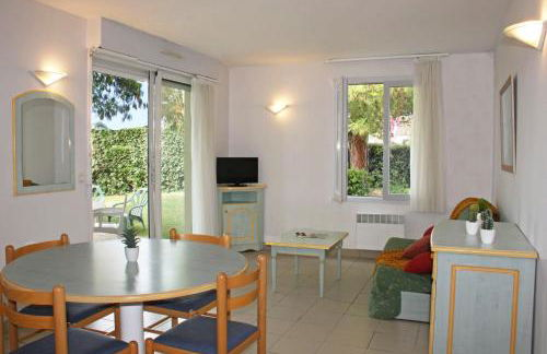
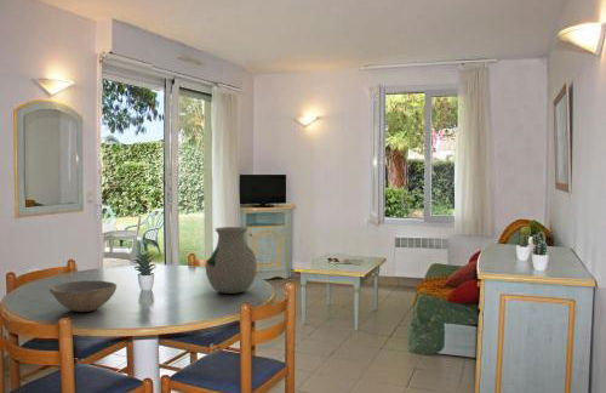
+ vase [204,226,258,295]
+ bowl [48,280,118,313]
